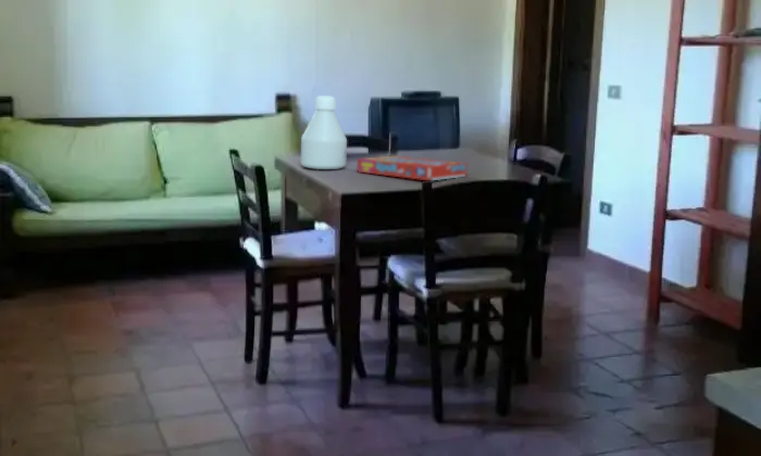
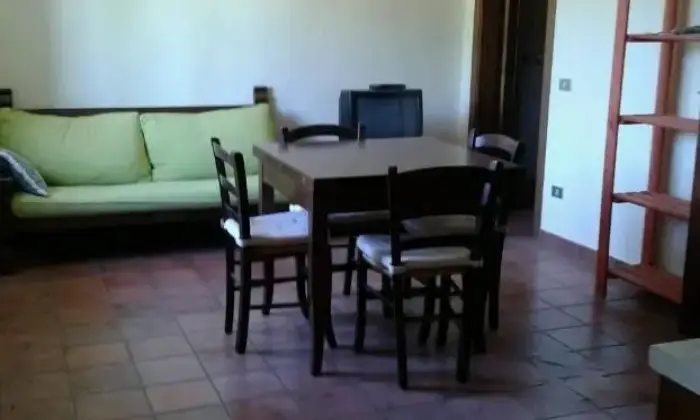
- snack box [357,155,469,181]
- bottle [300,94,348,170]
